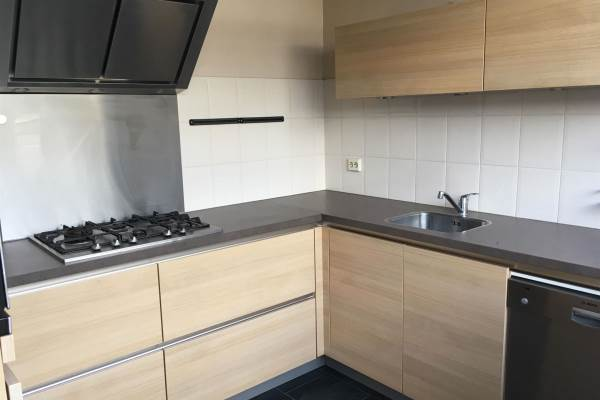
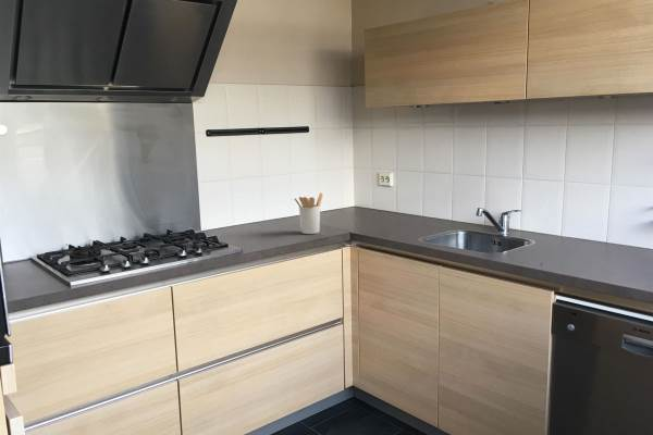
+ utensil holder [294,191,323,235]
